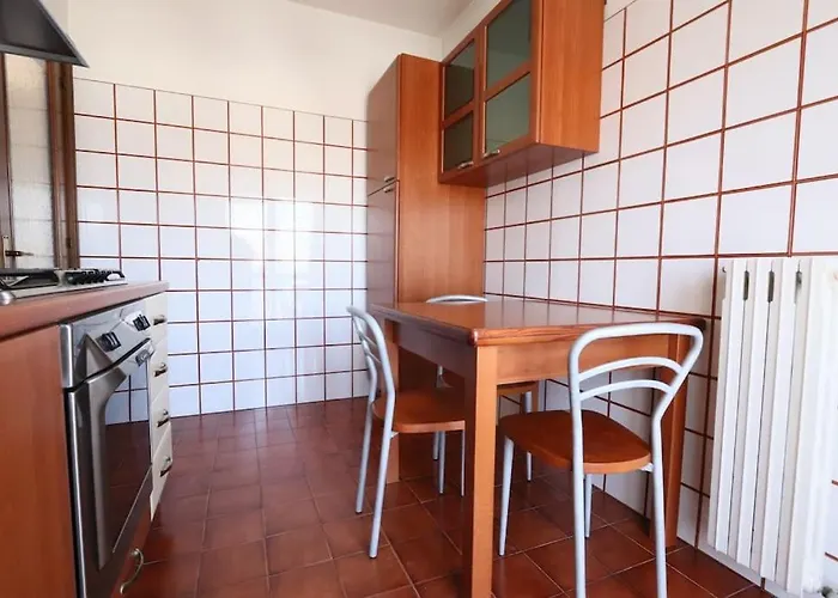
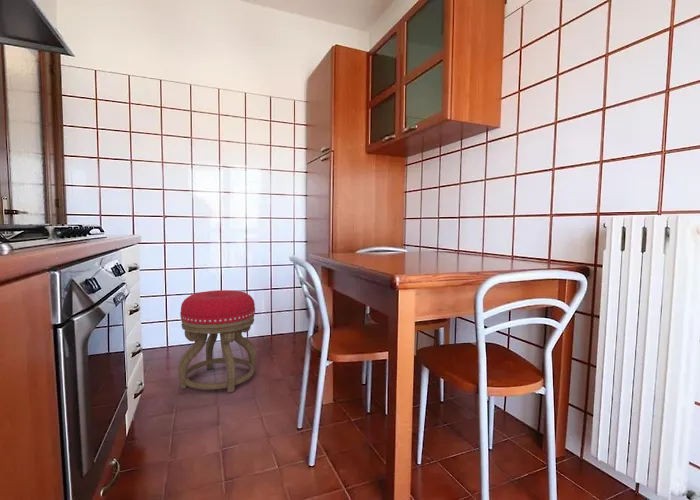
+ stool [177,289,257,394]
